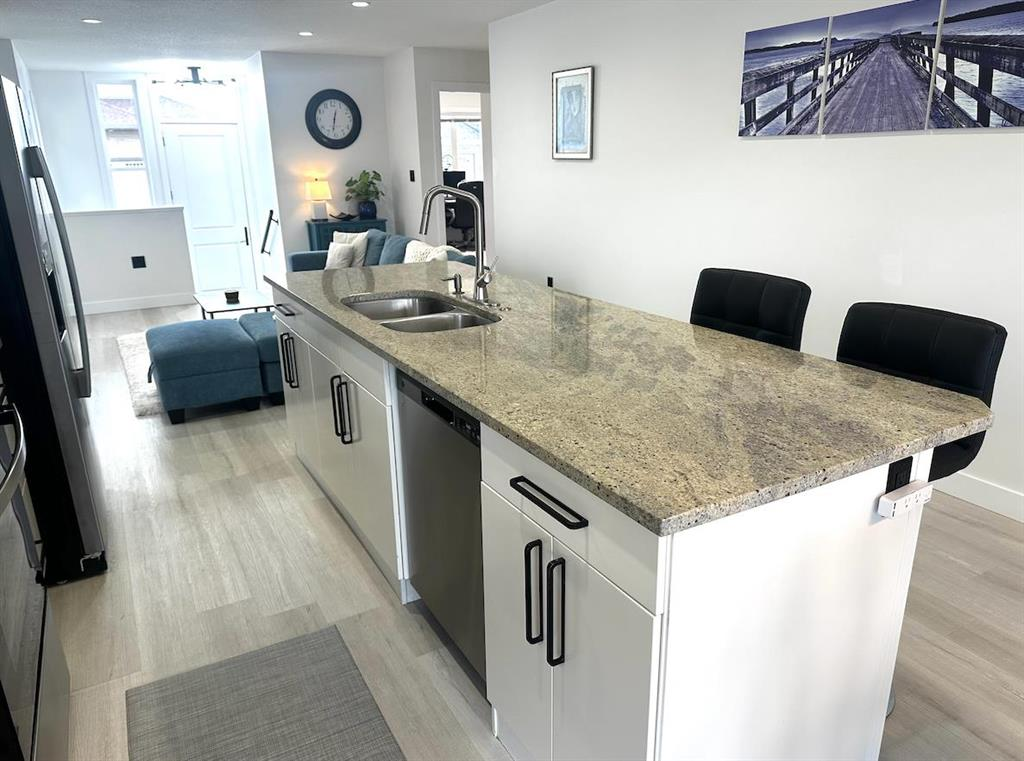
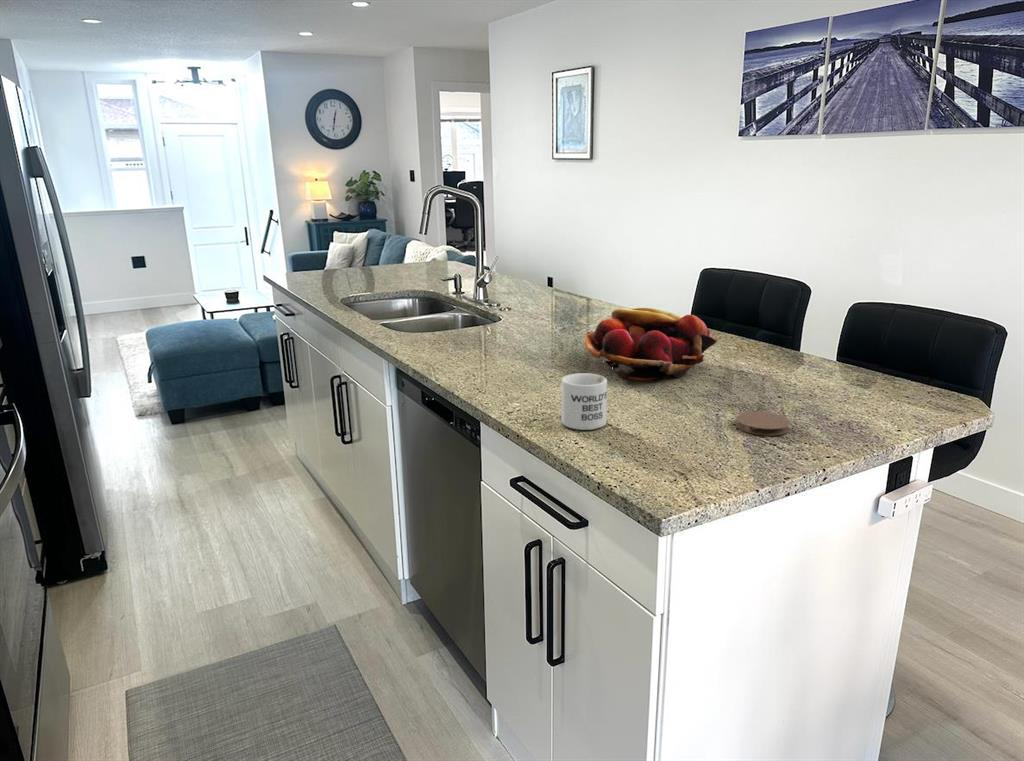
+ mug [561,372,608,431]
+ coaster [735,411,791,437]
+ fruit basket [584,307,718,382]
